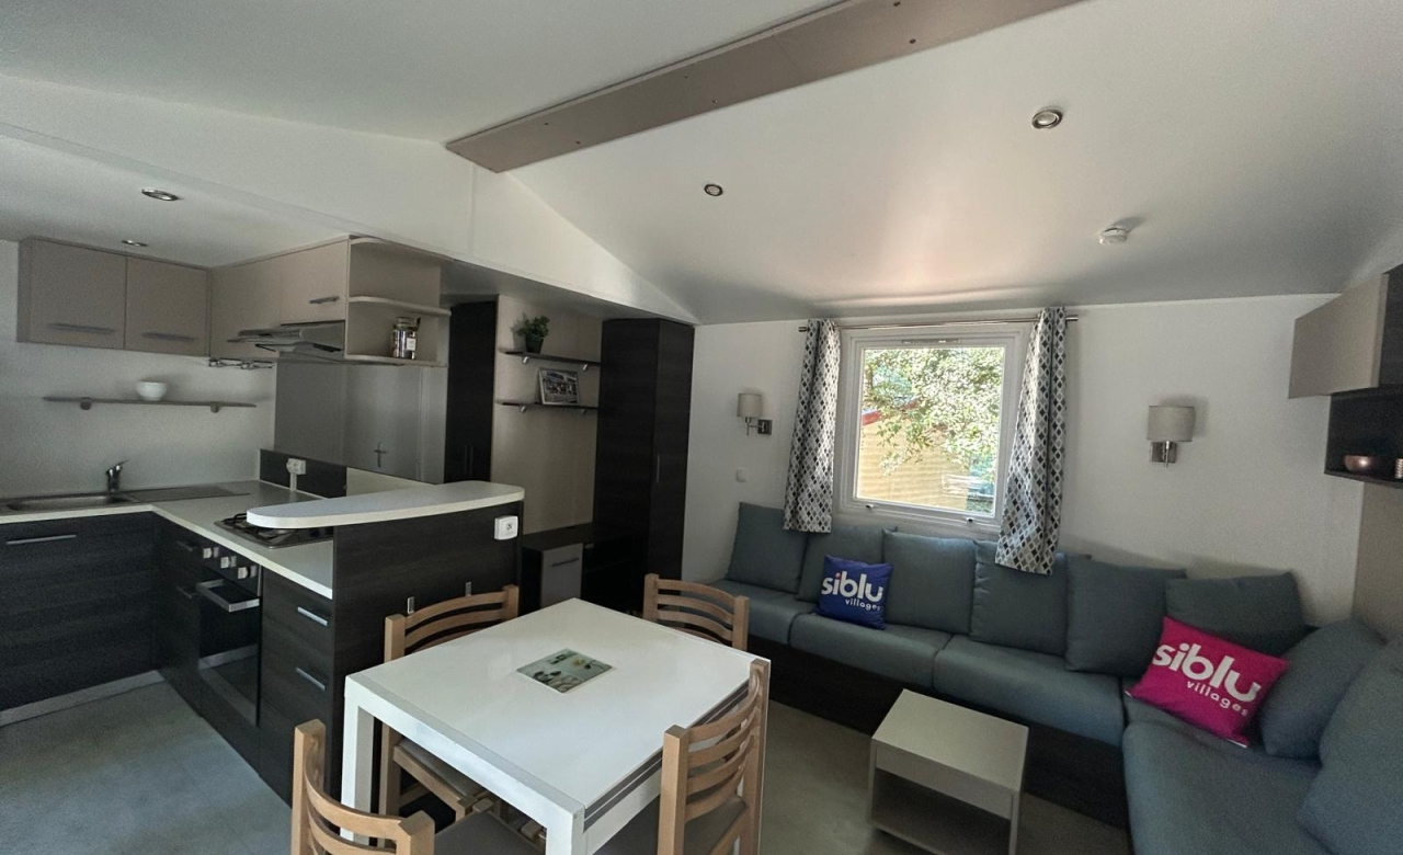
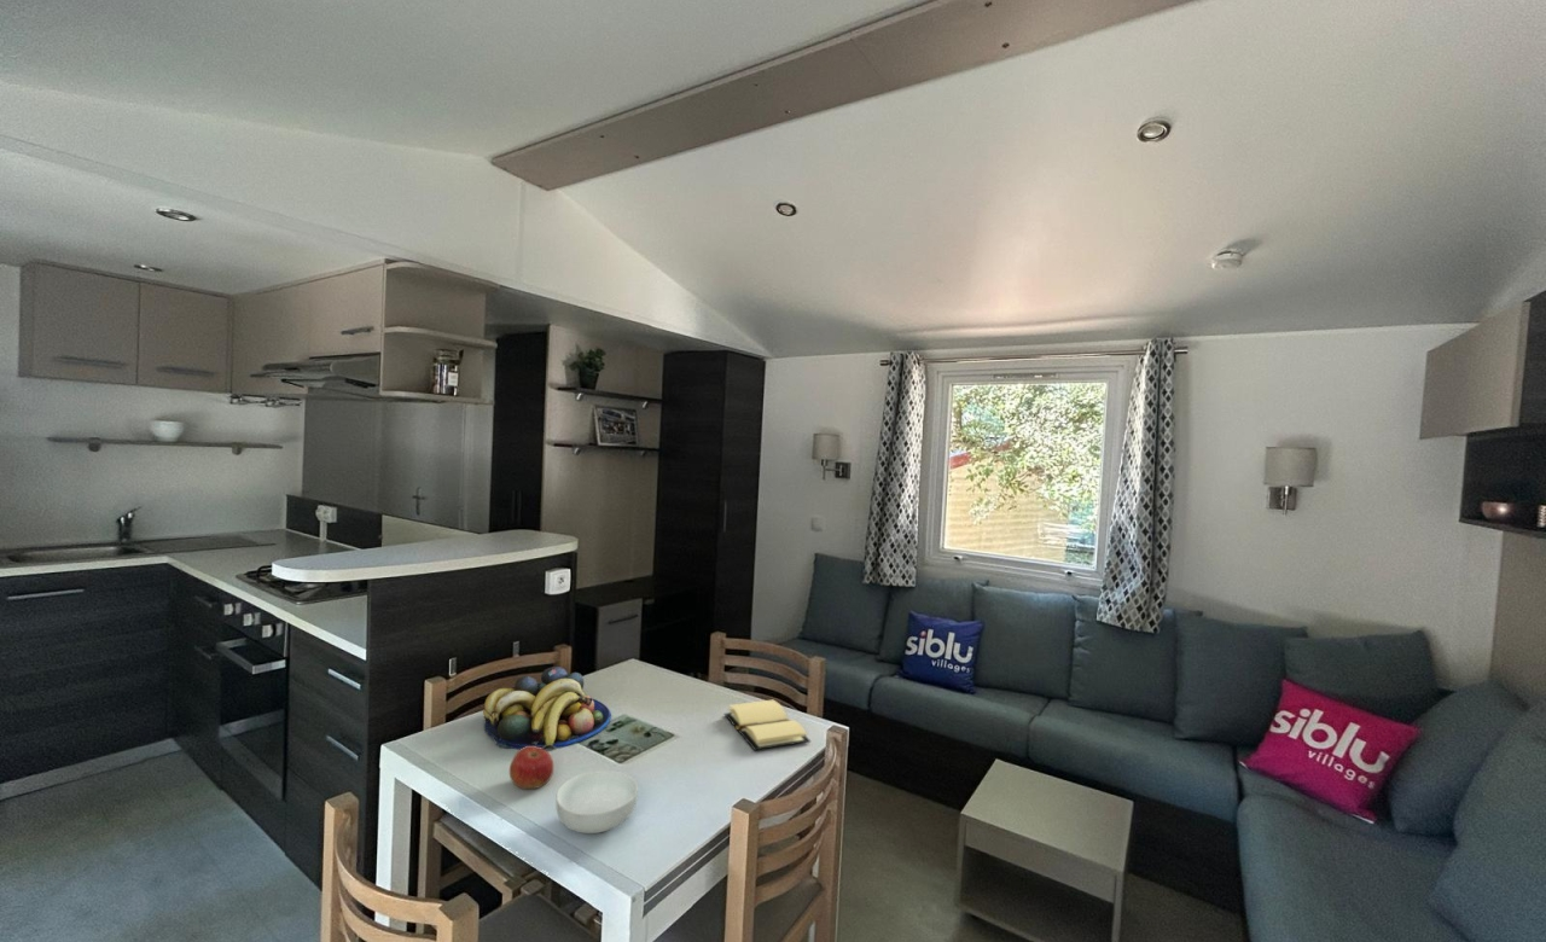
+ apple [508,746,554,790]
+ fruit bowl [482,665,612,751]
+ cereal bowl [554,769,639,835]
+ book [723,698,812,751]
